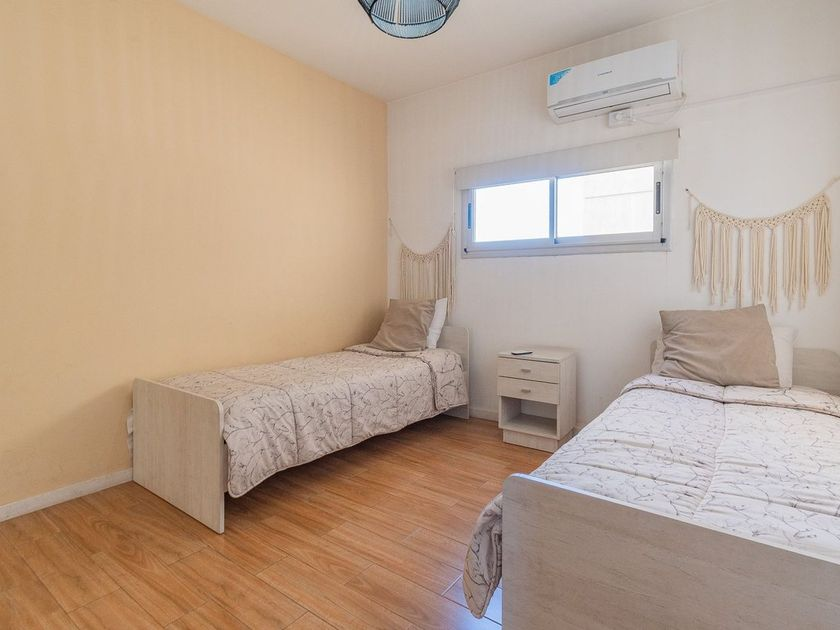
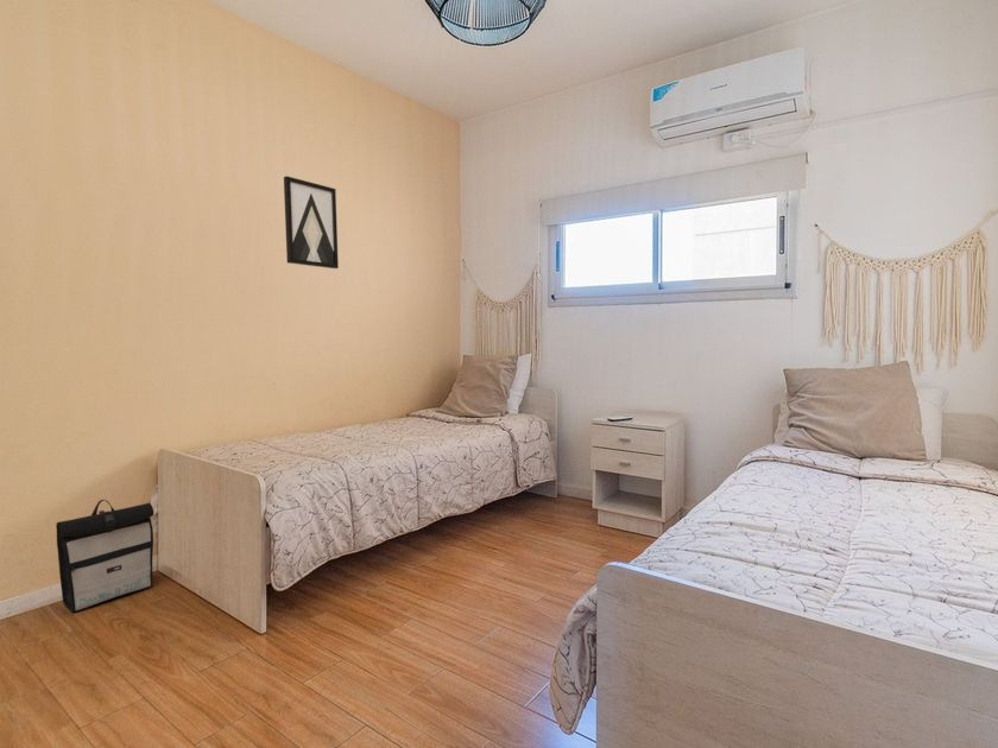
+ wall art [283,175,340,270]
+ backpack [55,499,154,614]
